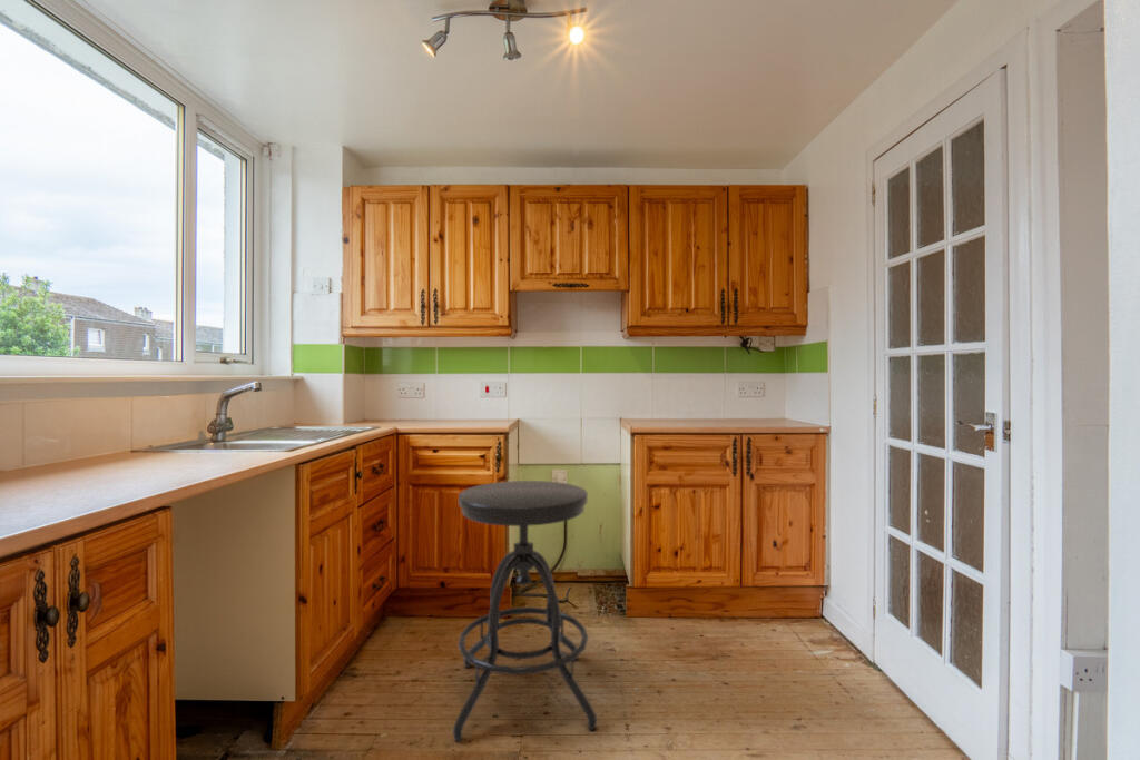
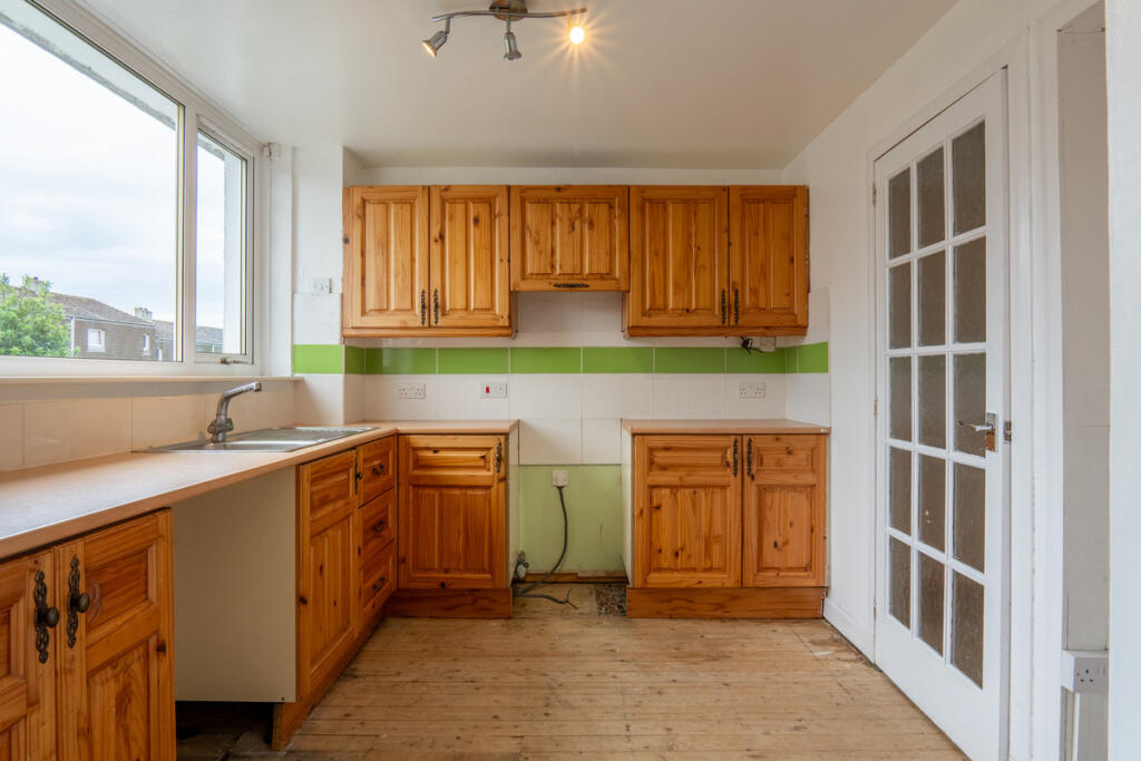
- stool [452,480,598,742]
